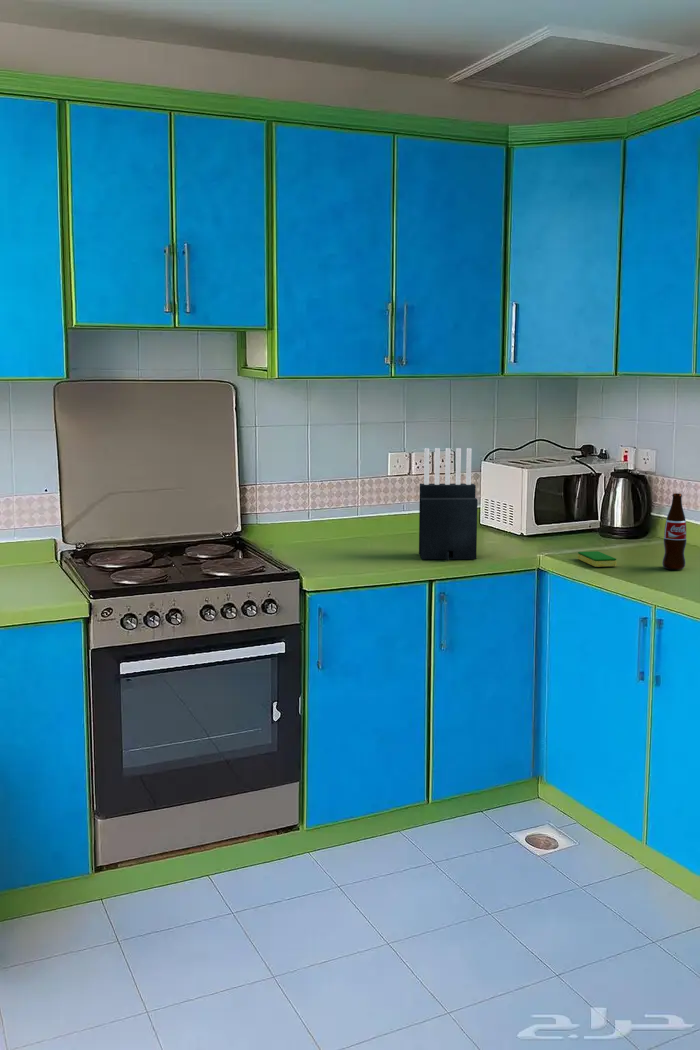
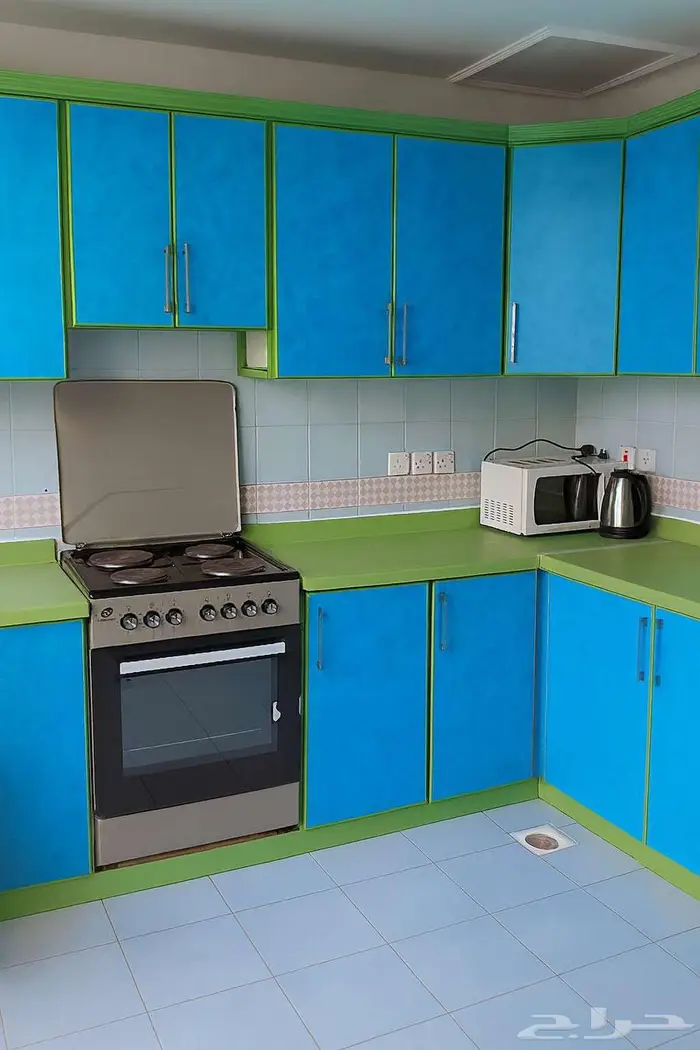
- dish sponge [577,550,617,568]
- bottle [661,492,688,571]
- knife block [418,447,478,561]
